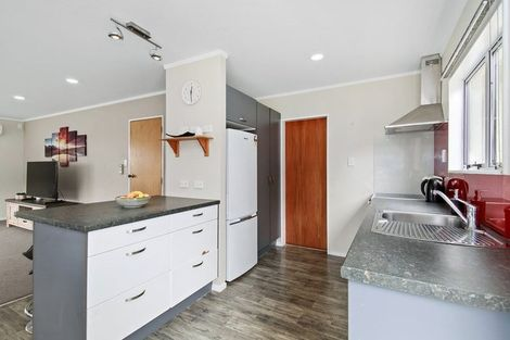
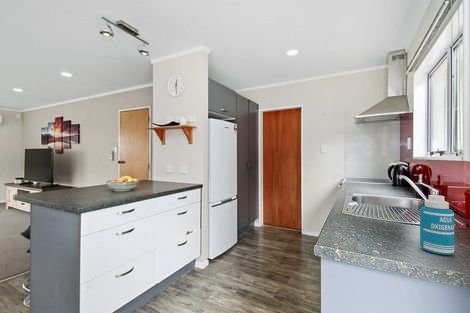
+ bottle [419,194,455,256]
